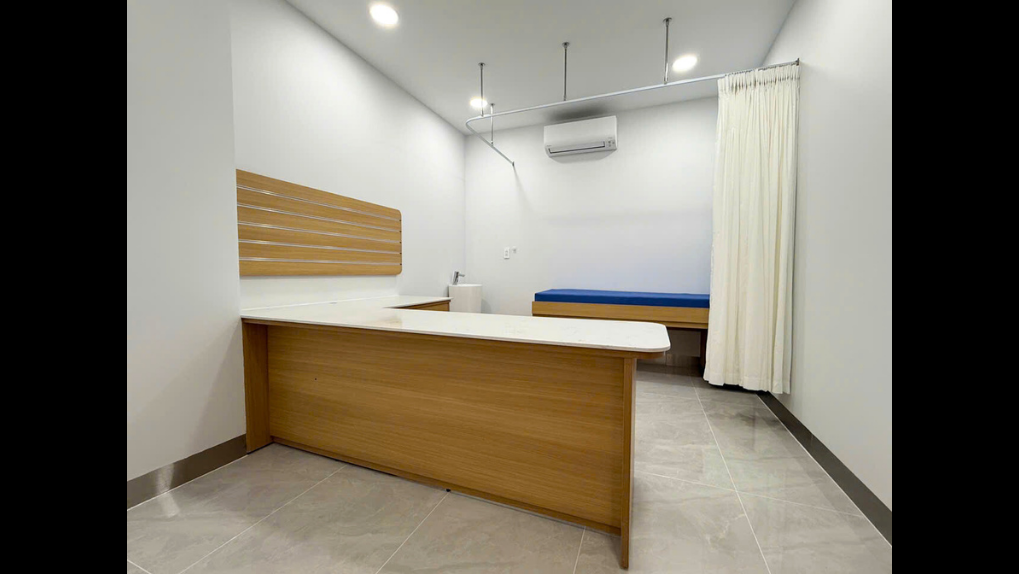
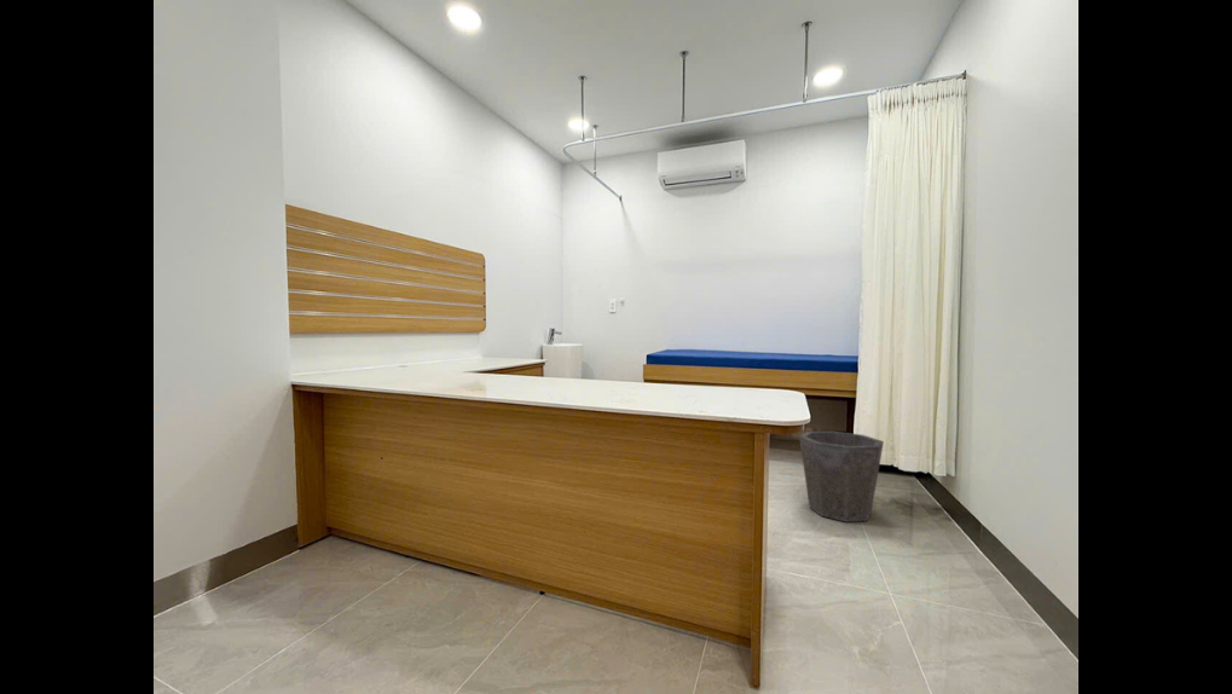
+ waste bin [798,430,885,524]
